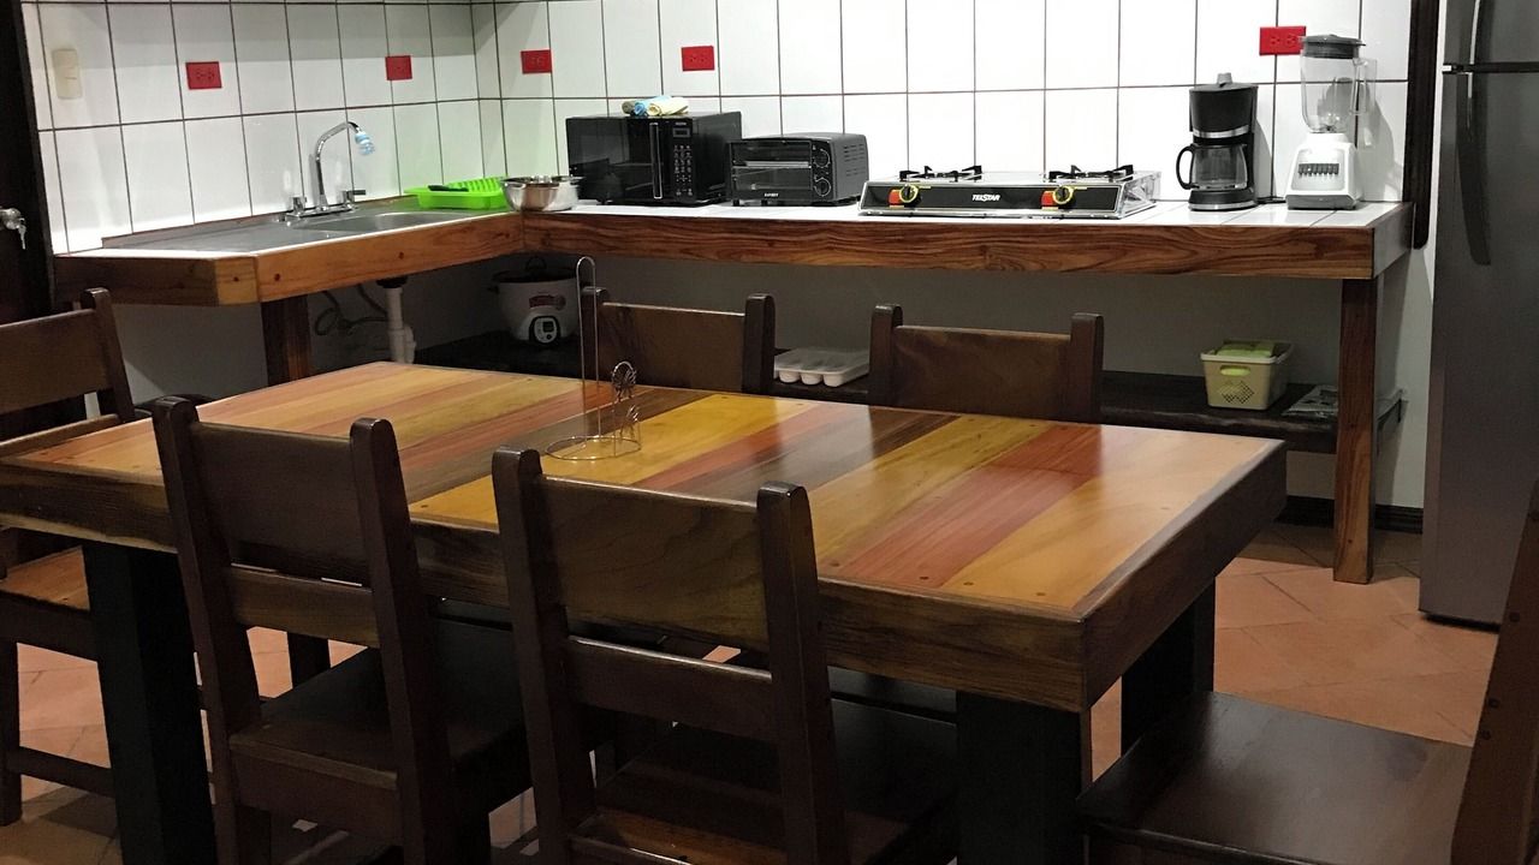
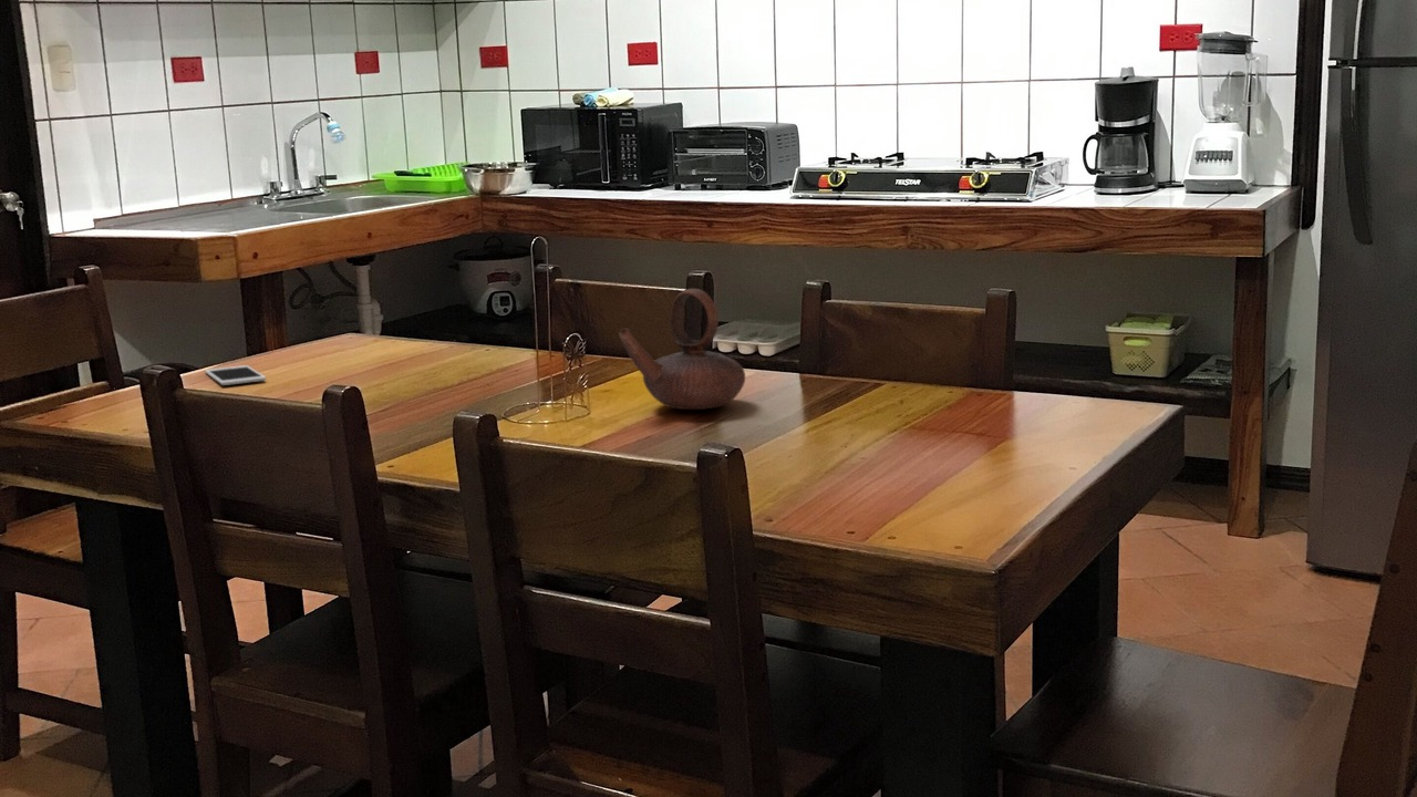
+ cell phone [204,364,267,386]
+ teapot [618,288,746,411]
